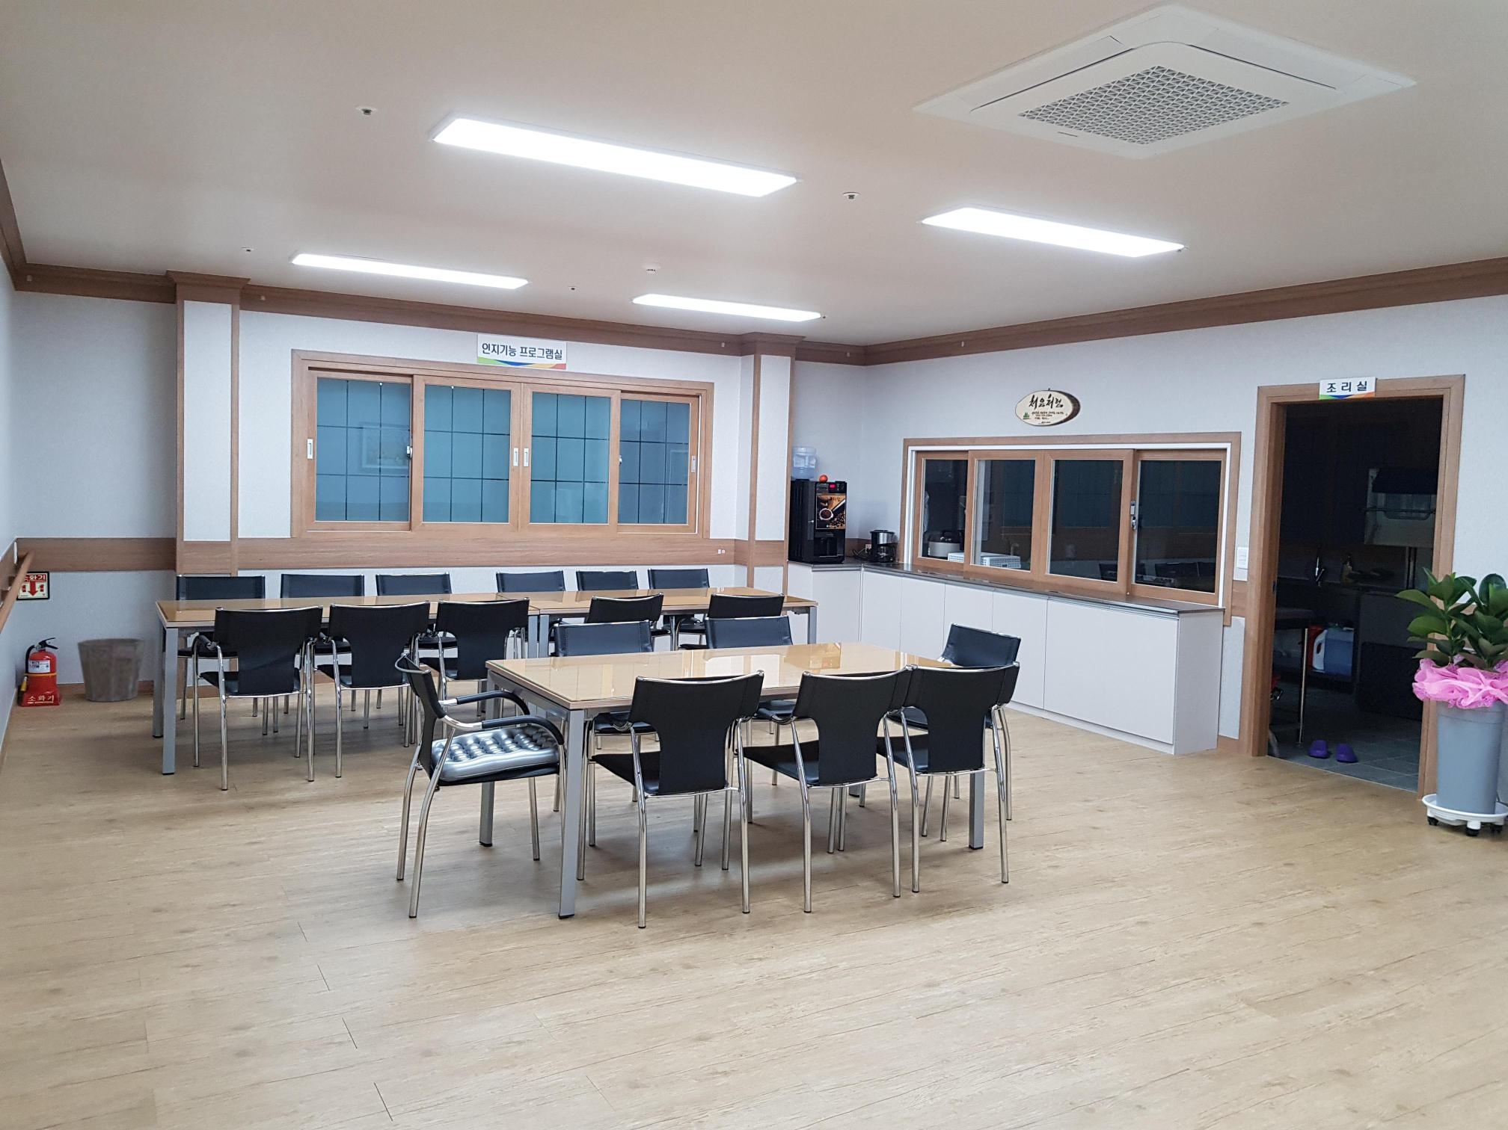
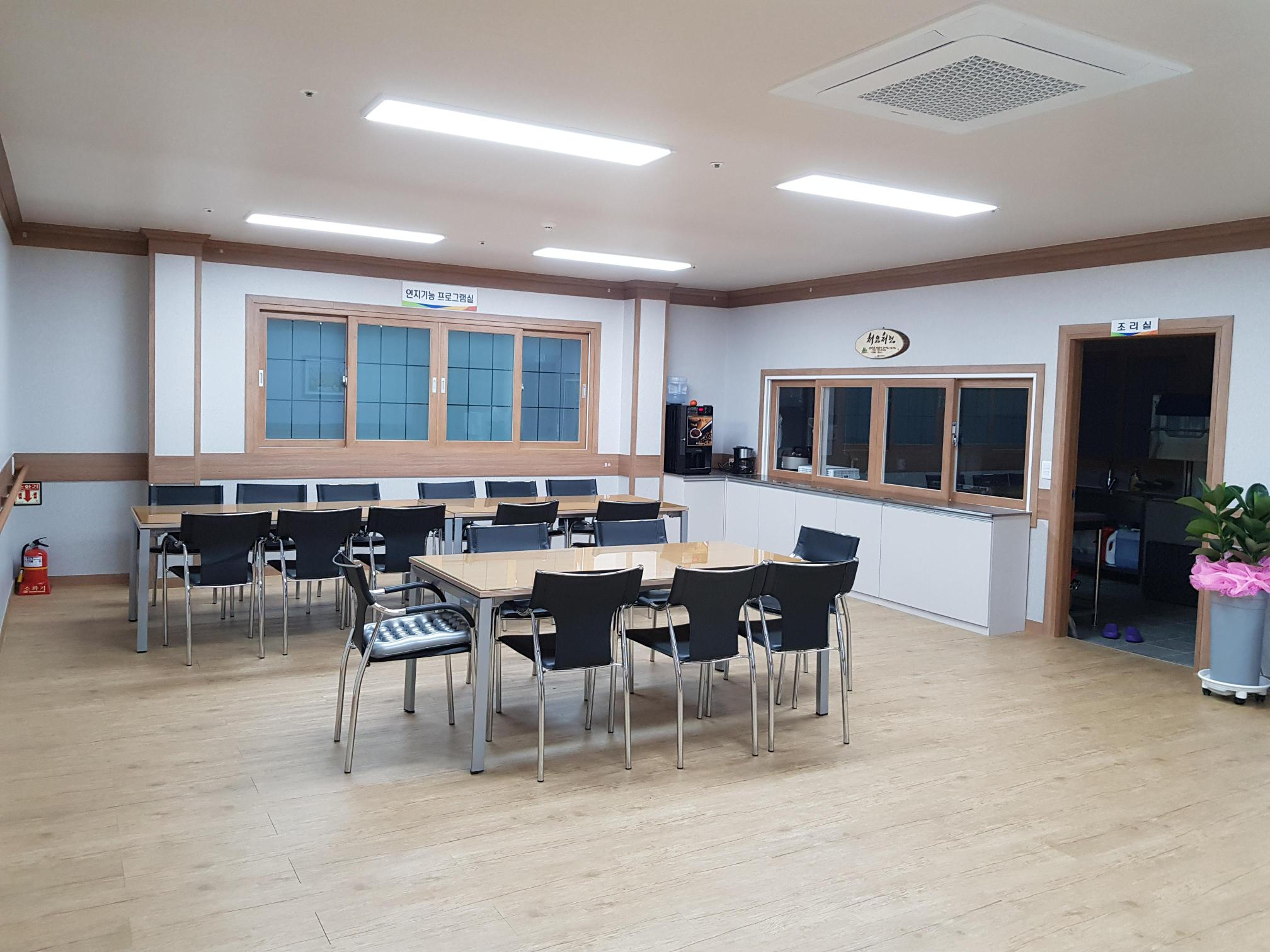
- waste bin [76,637,146,703]
